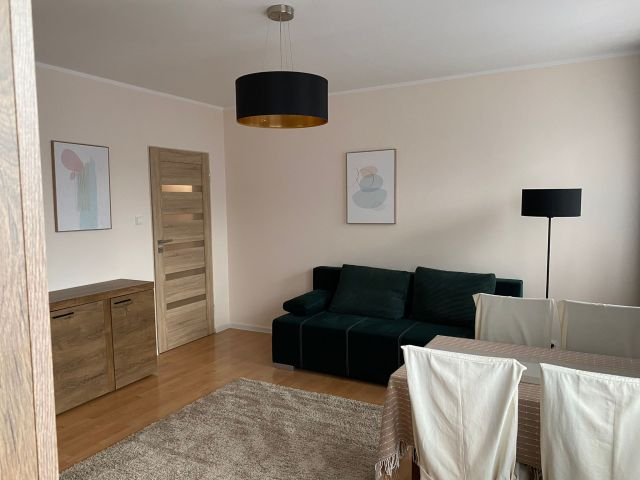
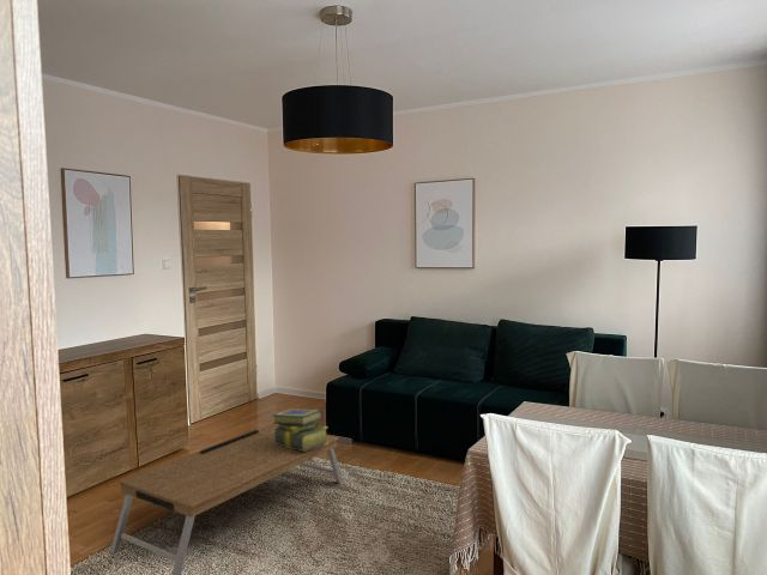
+ coffee table [109,423,344,575]
+ stack of books [271,407,328,452]
